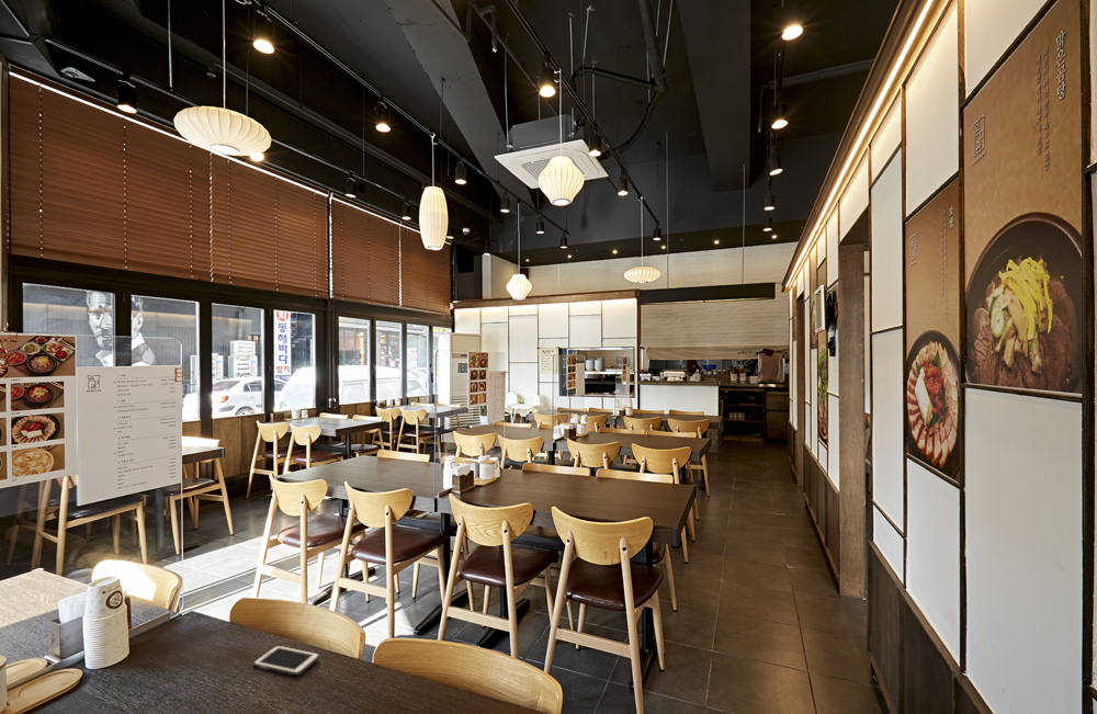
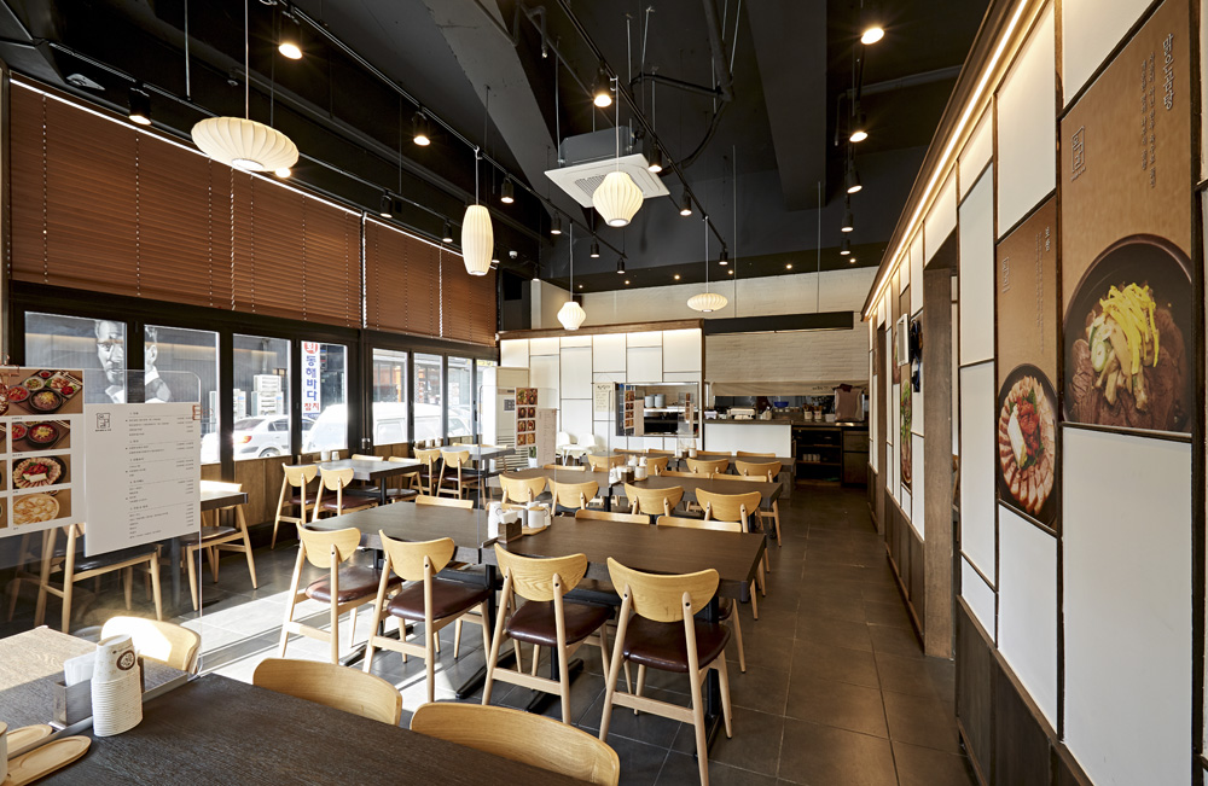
- cell phone [252,645,320,677]
